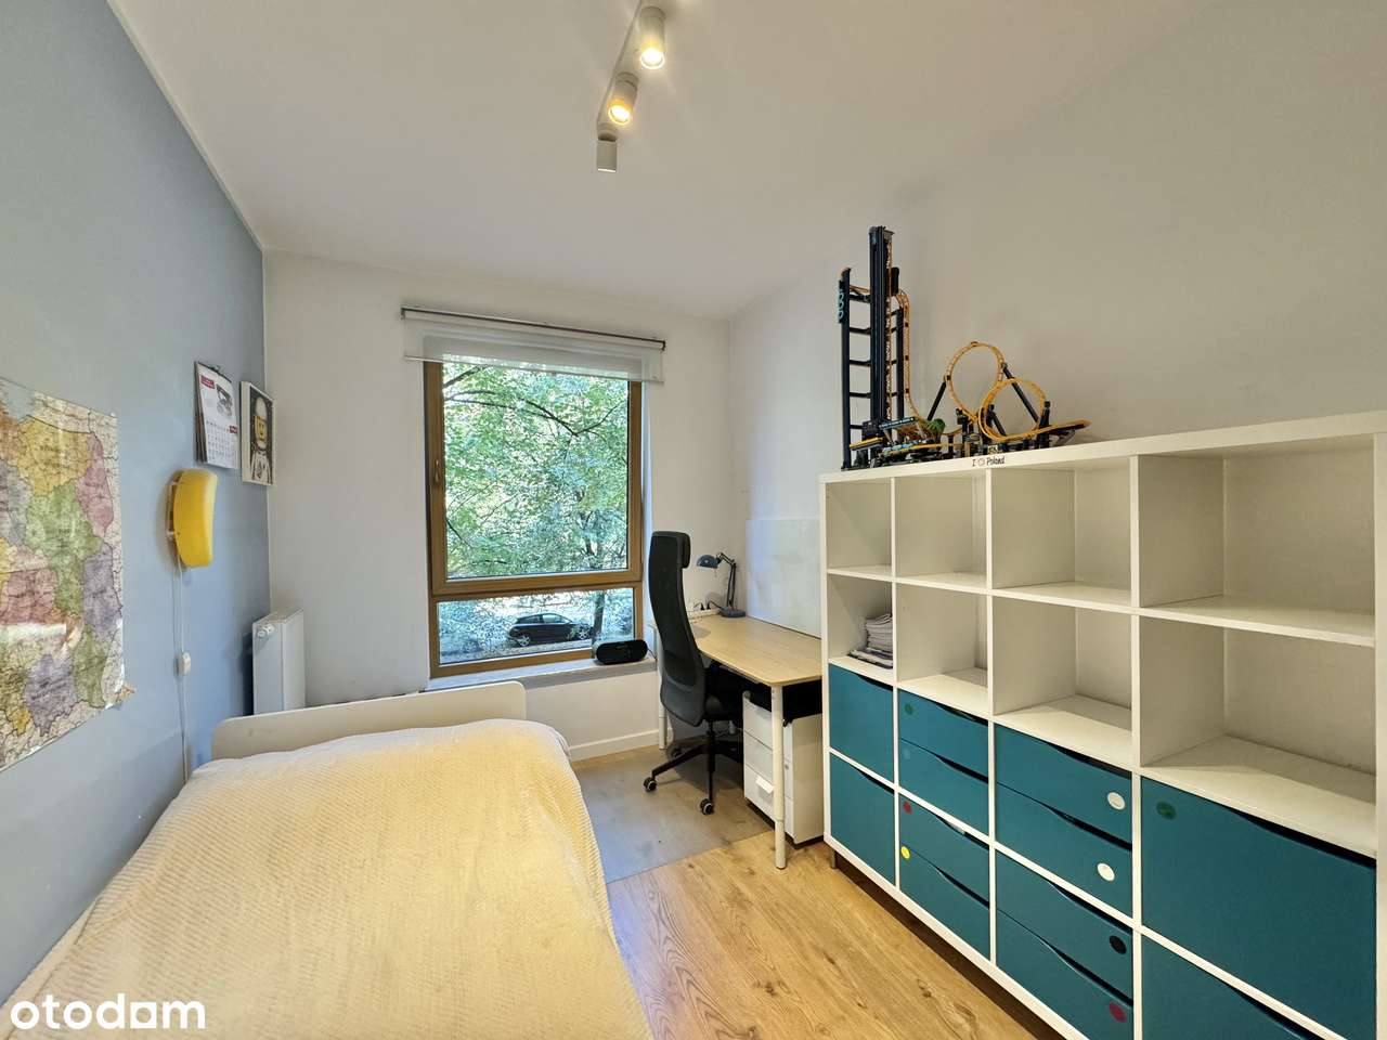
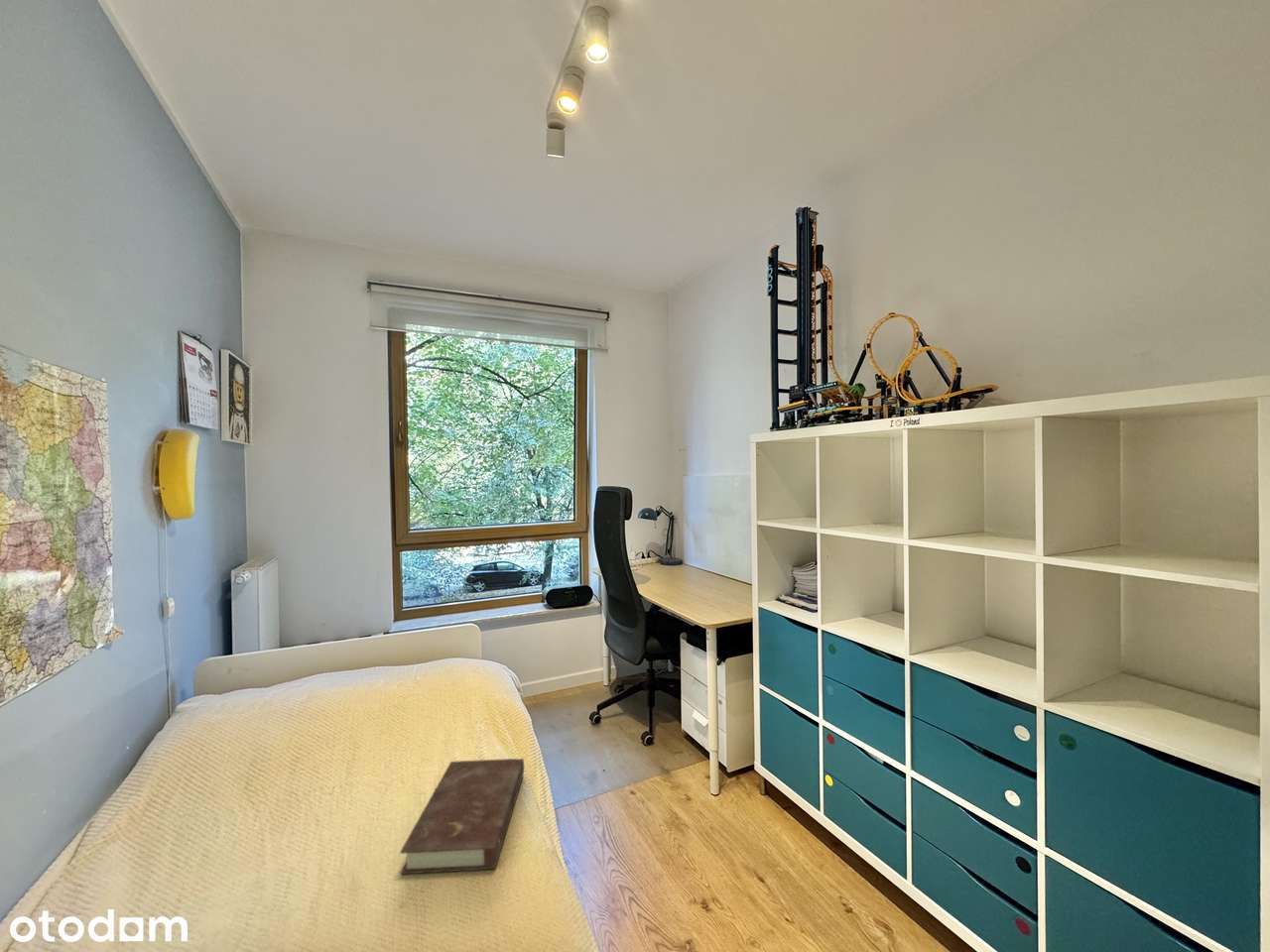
+ book [399,758,525,876]
